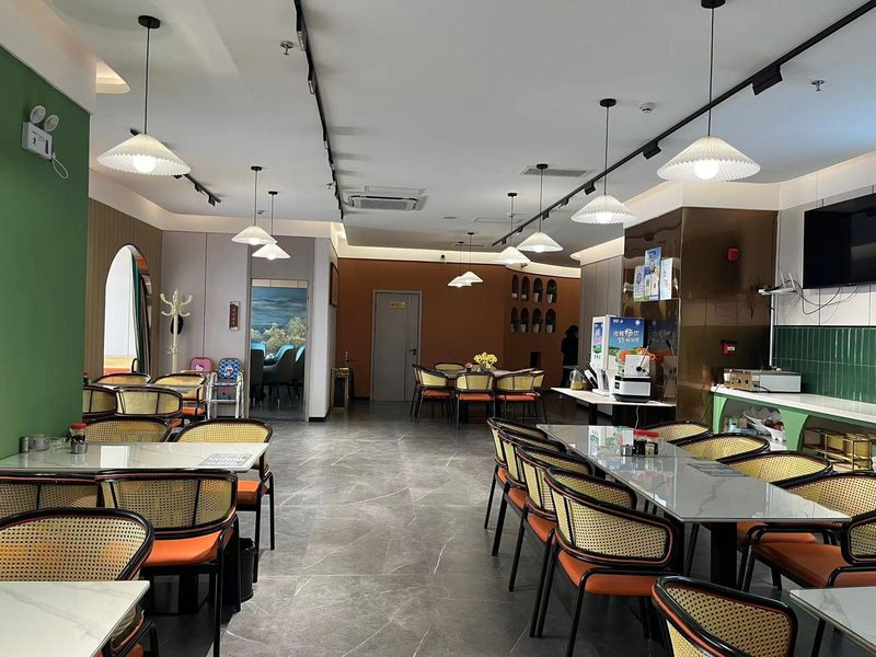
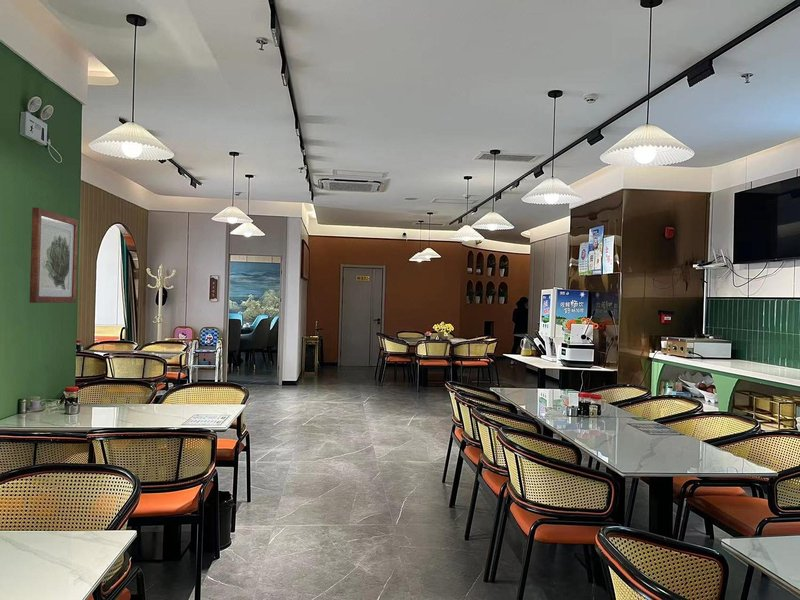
+ wall art [29,206,79,304]
